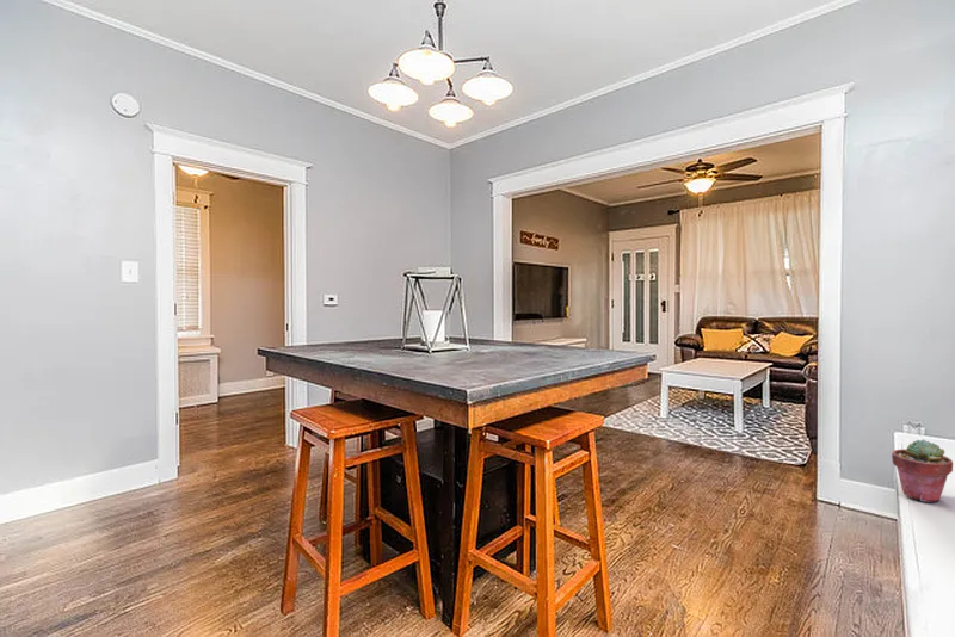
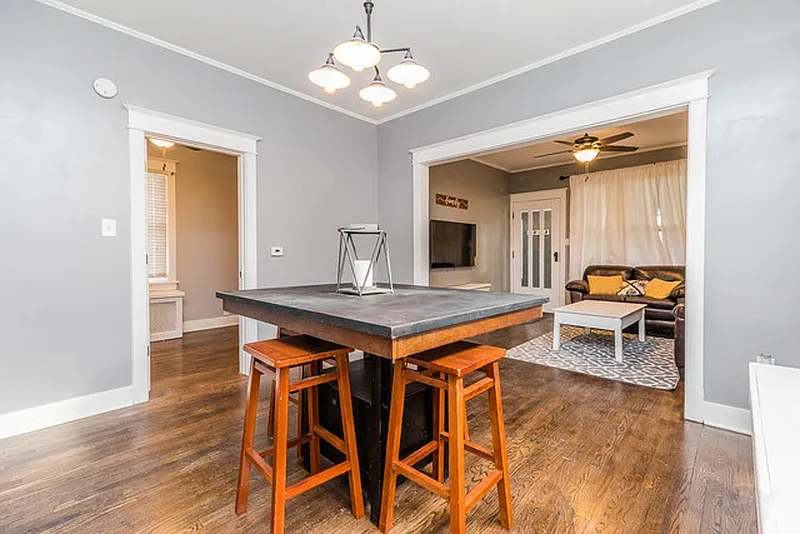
- potted succulent [891,438,954,503]
